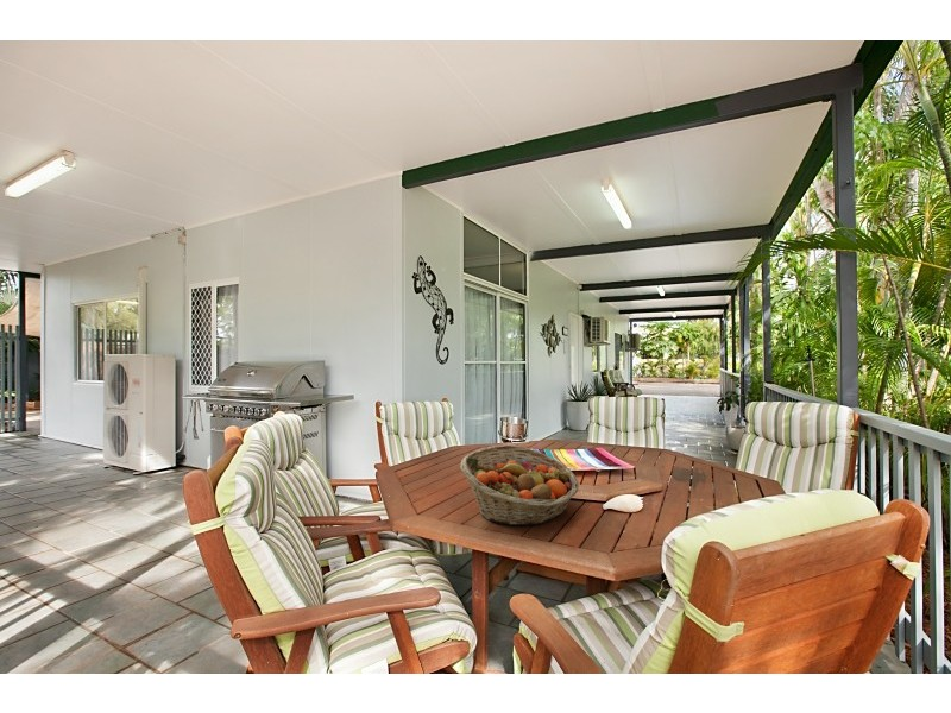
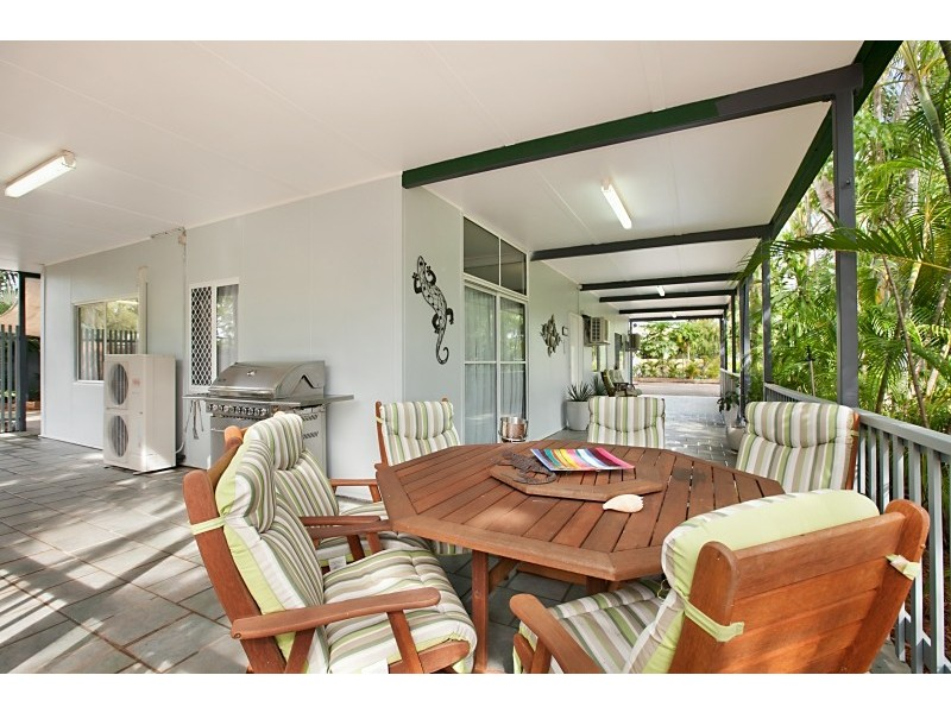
- fruit basket [460,444,580,526]
